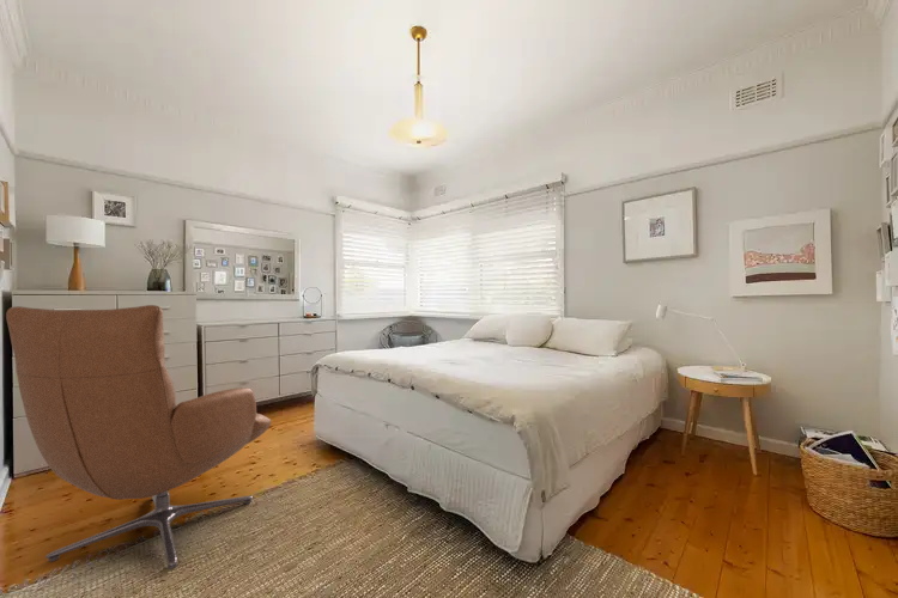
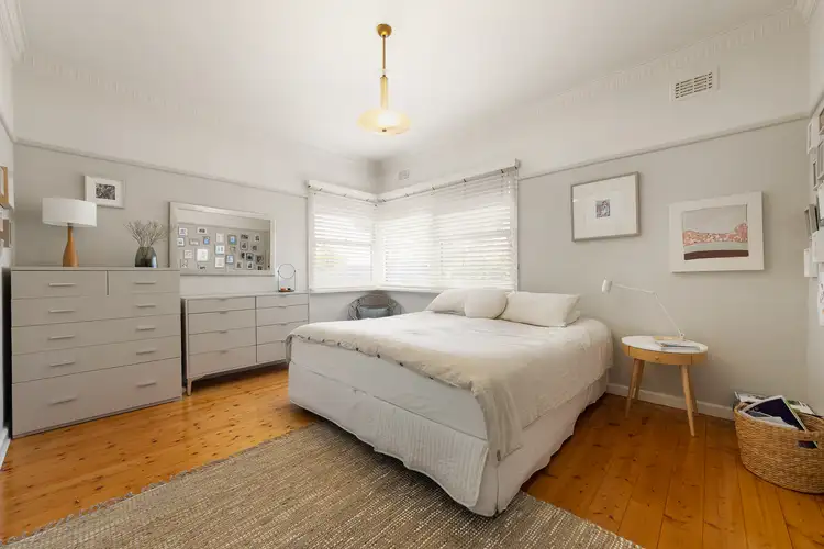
- chair [5,304,272,570]
